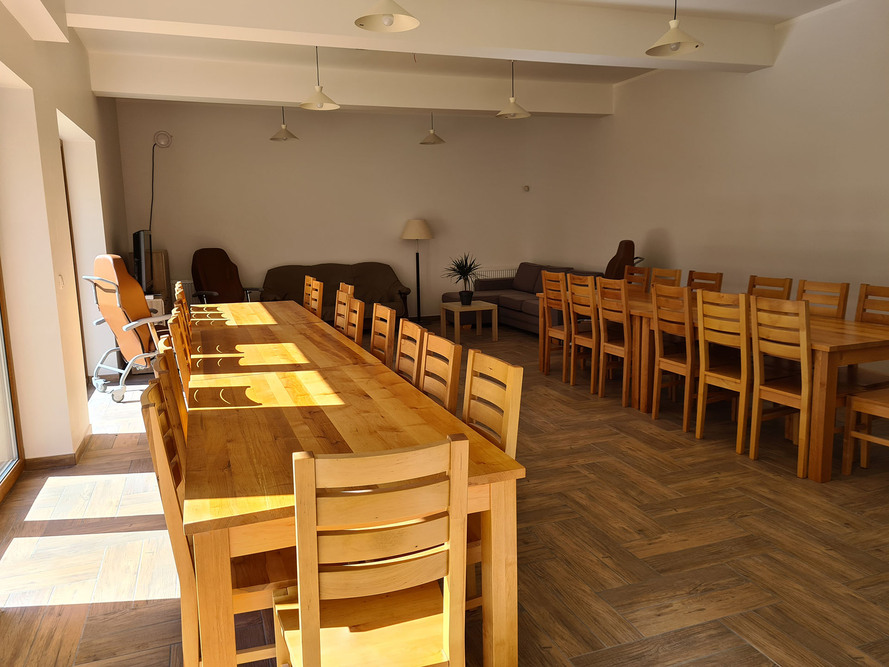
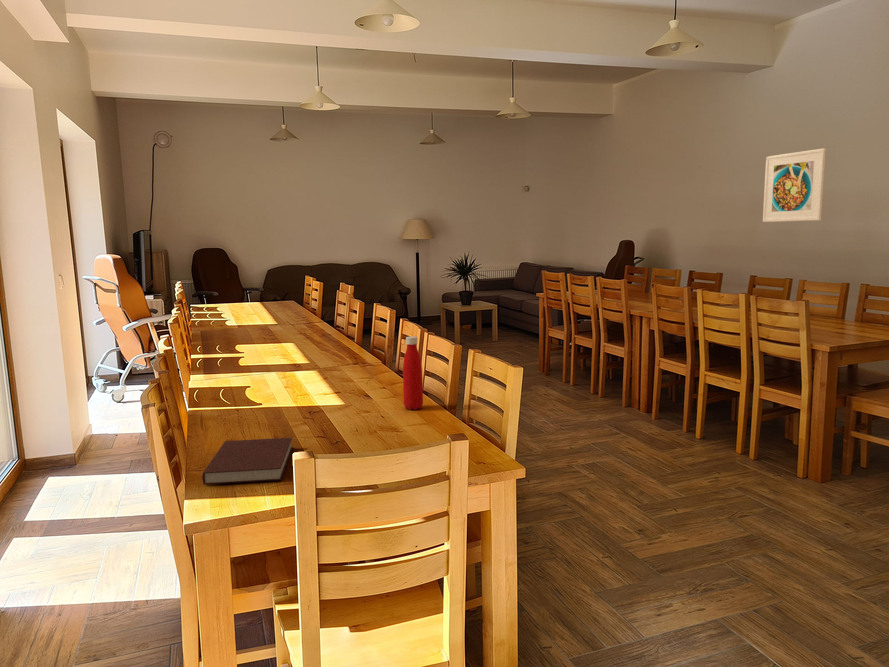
+ bottle [402,335,424,411]
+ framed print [762,148,827,223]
+ notebook [201,437,294,486]
